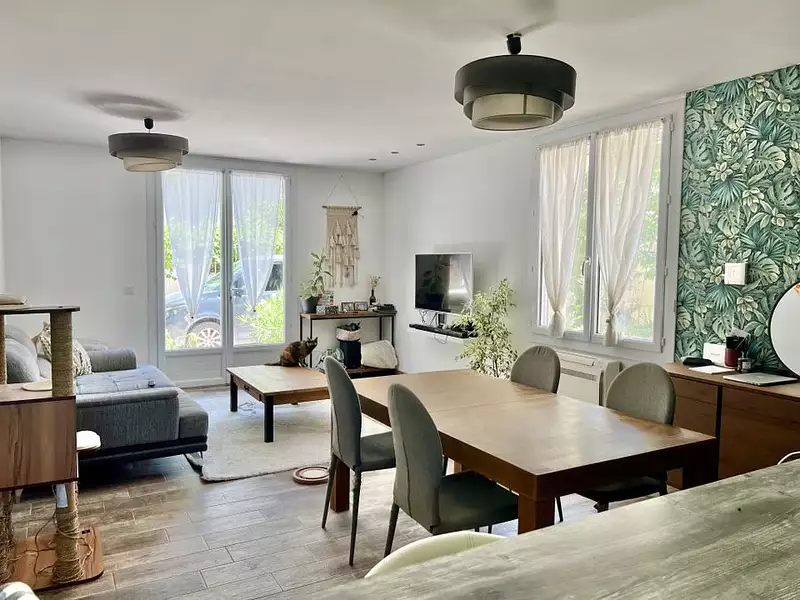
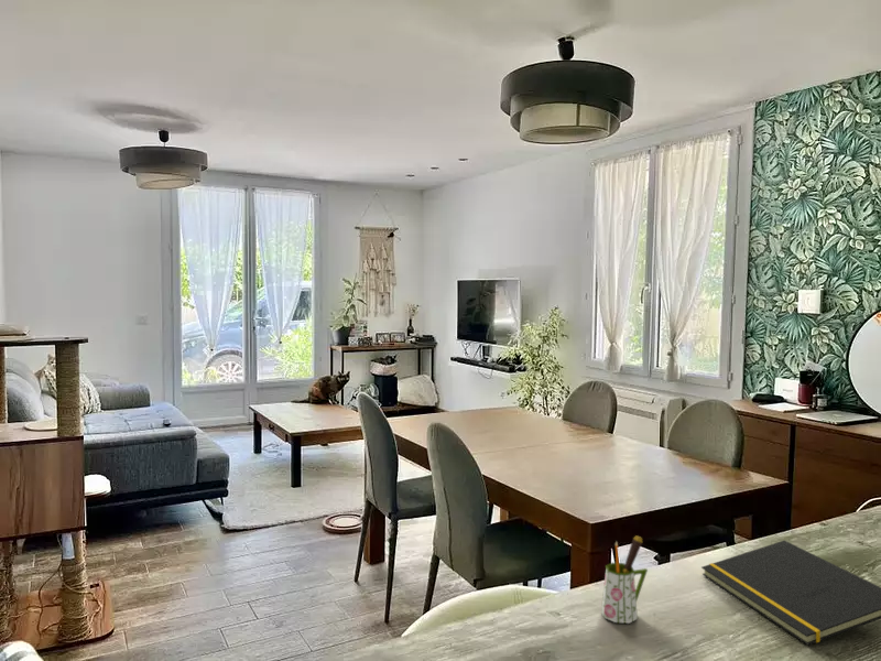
+ pen holder [600,534,649,625]
+ notepad [700,540,881,646]
